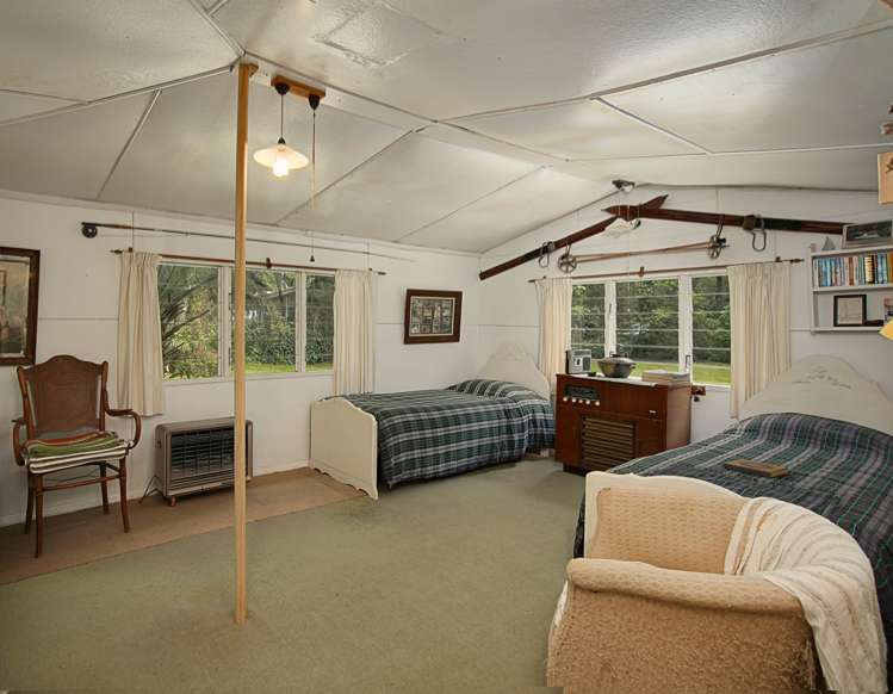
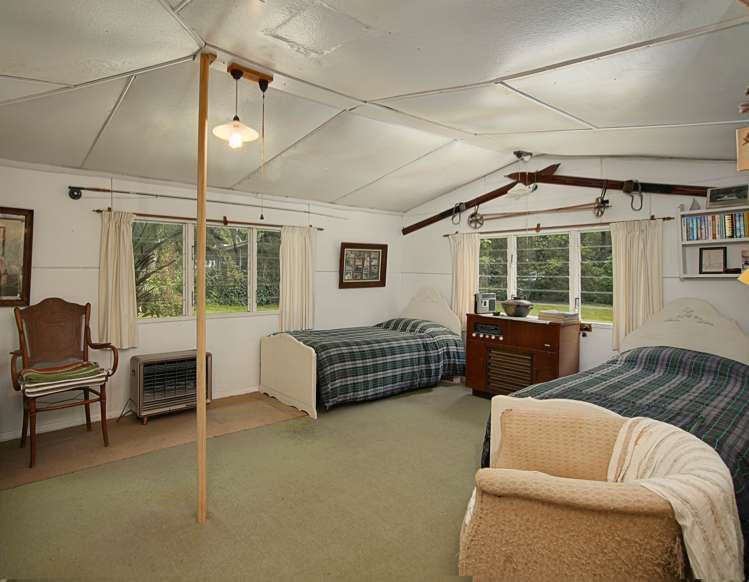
- hardback book [723,458,790,479]
